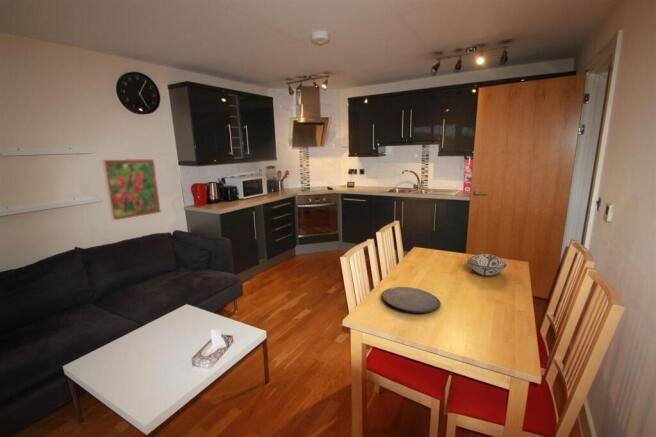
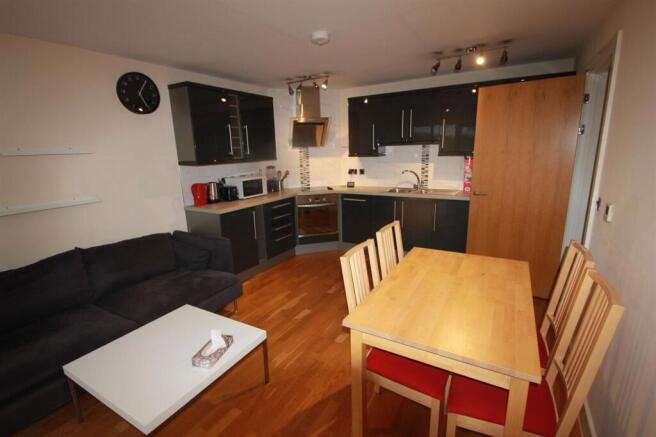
- plate [381,286,442,314]
- decorative bowl [466,253,507,277]
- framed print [101,158,162,222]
